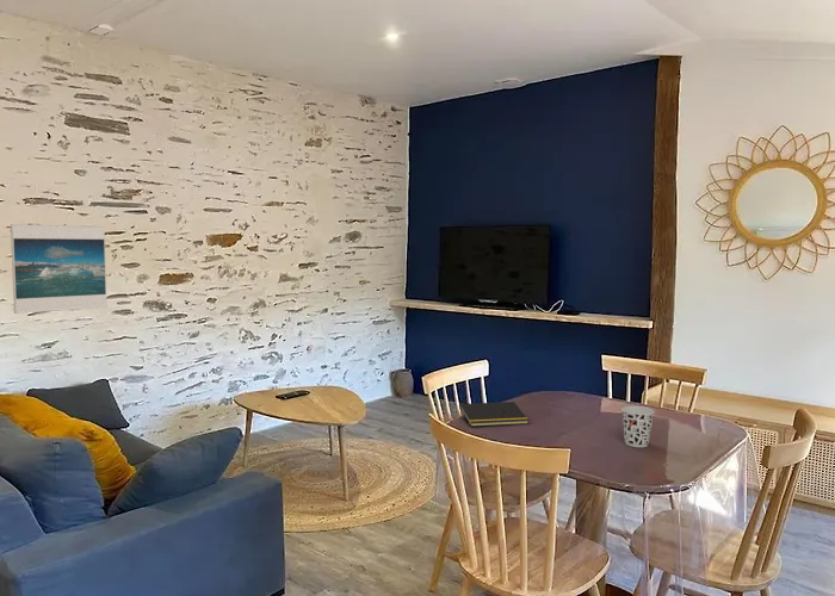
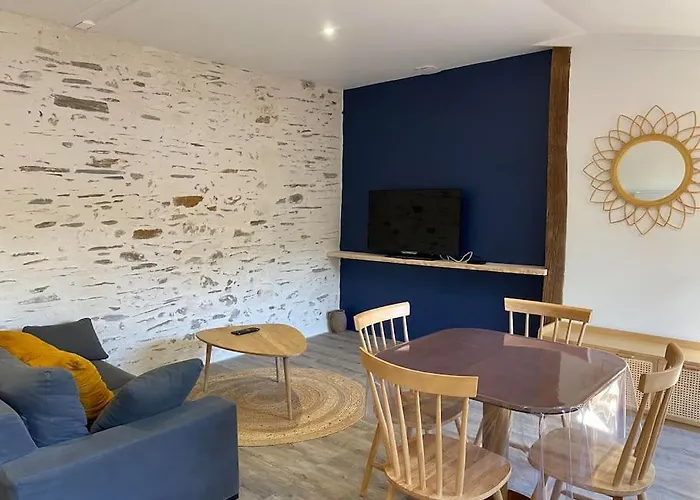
- notepad [457,401,530,428]
- cup [620,405,656,448]
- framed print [10,223,107,315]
